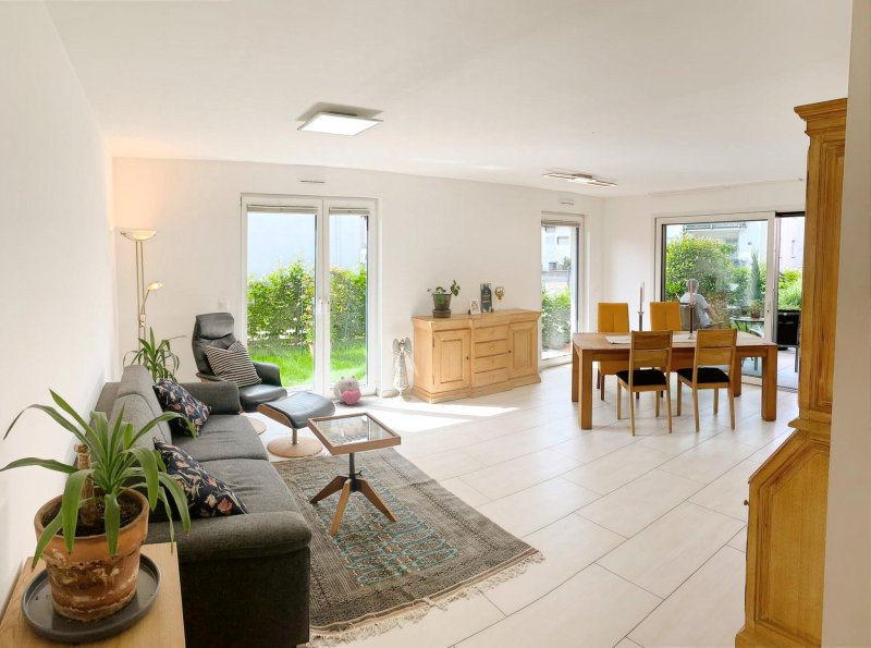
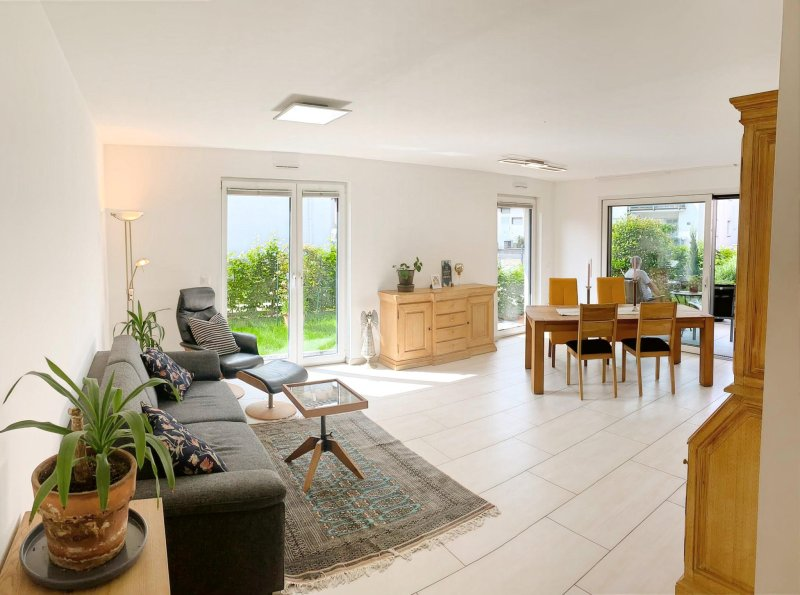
- plush toy [332,375,363,406]
